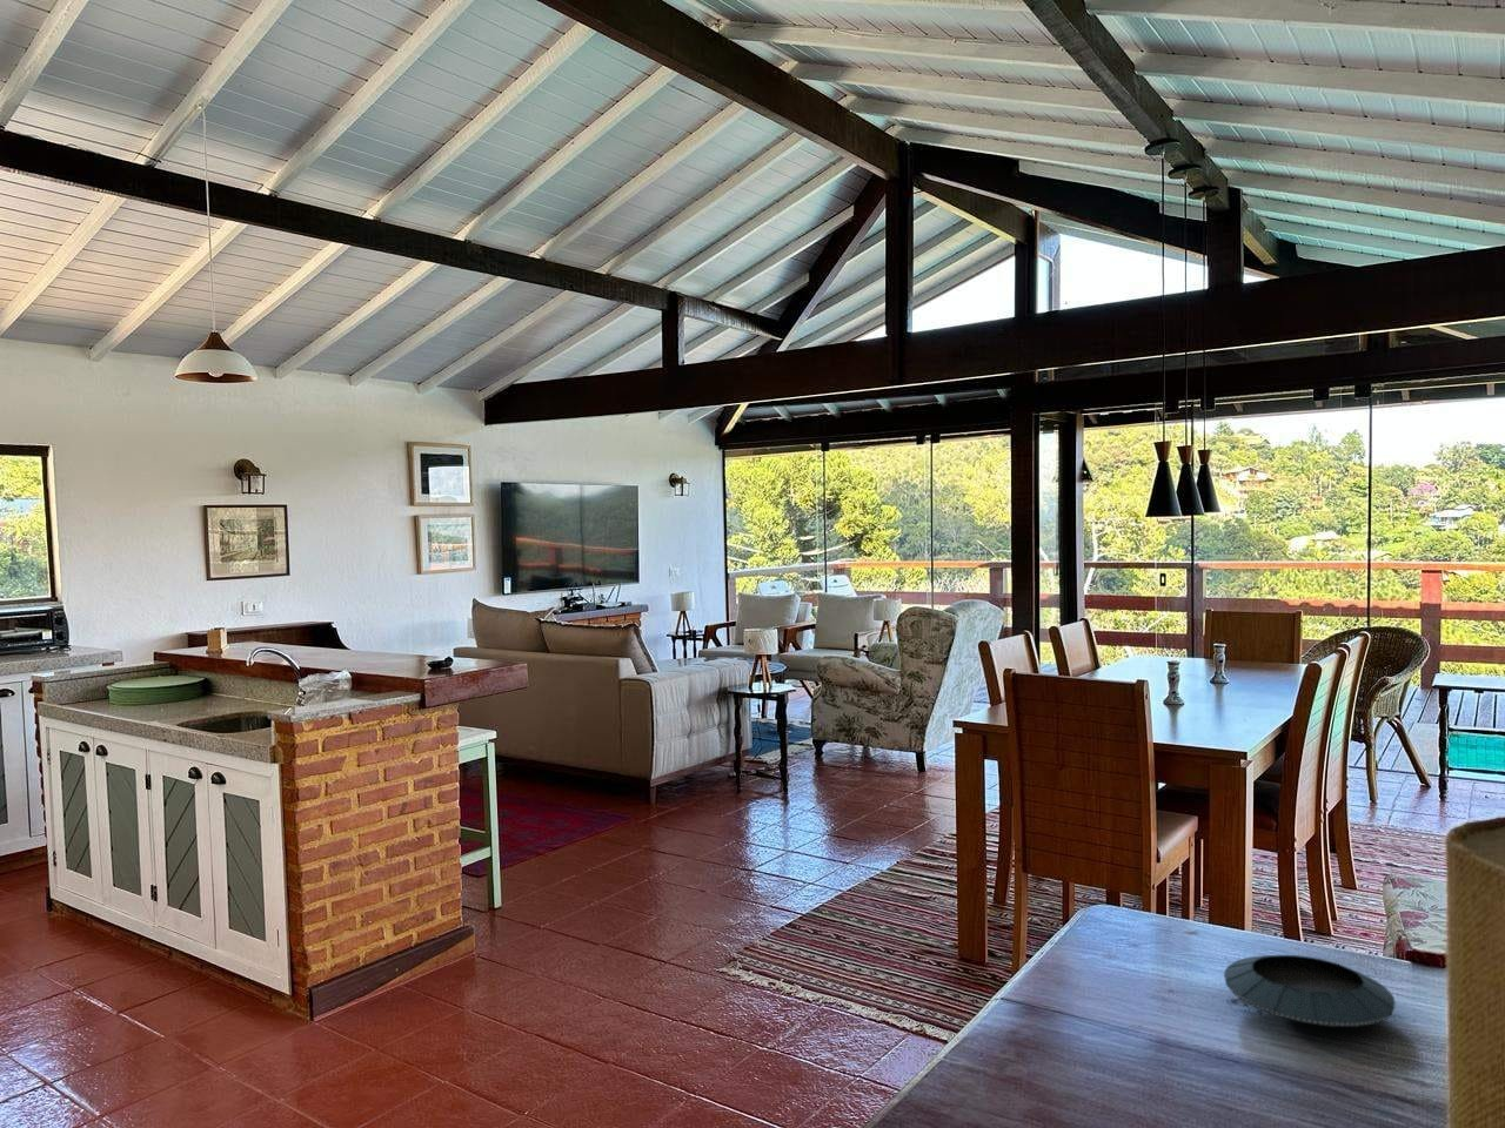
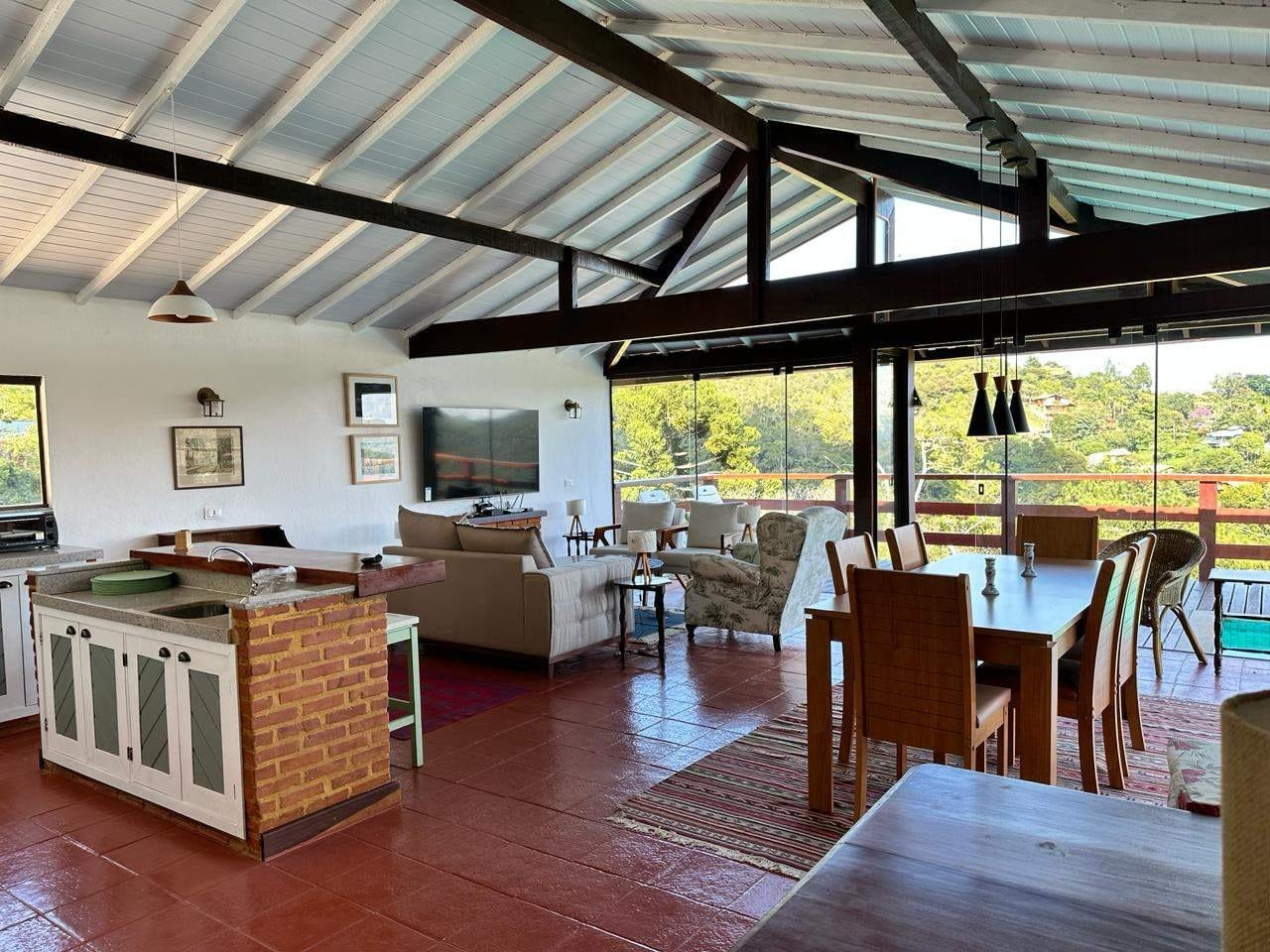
- saucer [1223,954,1397,1028]
